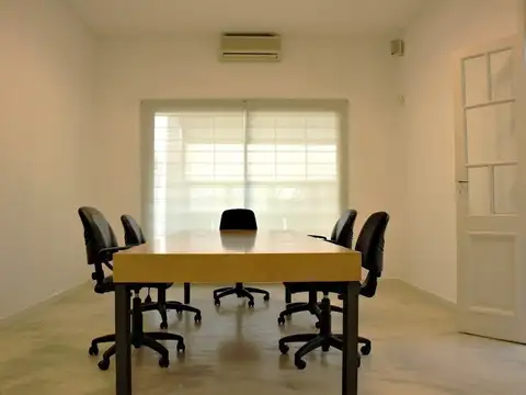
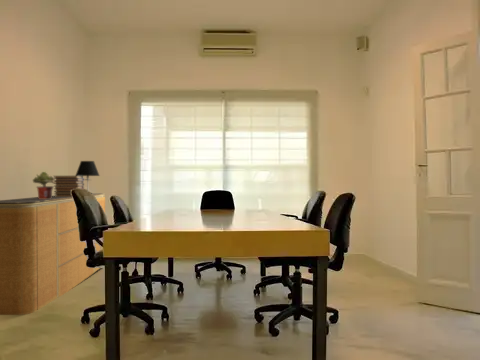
+ sideboard [0,193,106,316]
+ potted plant [32,171,56,199]
+ book stack [53,175,85,198]
+ table lamp [74,160,101,191]
